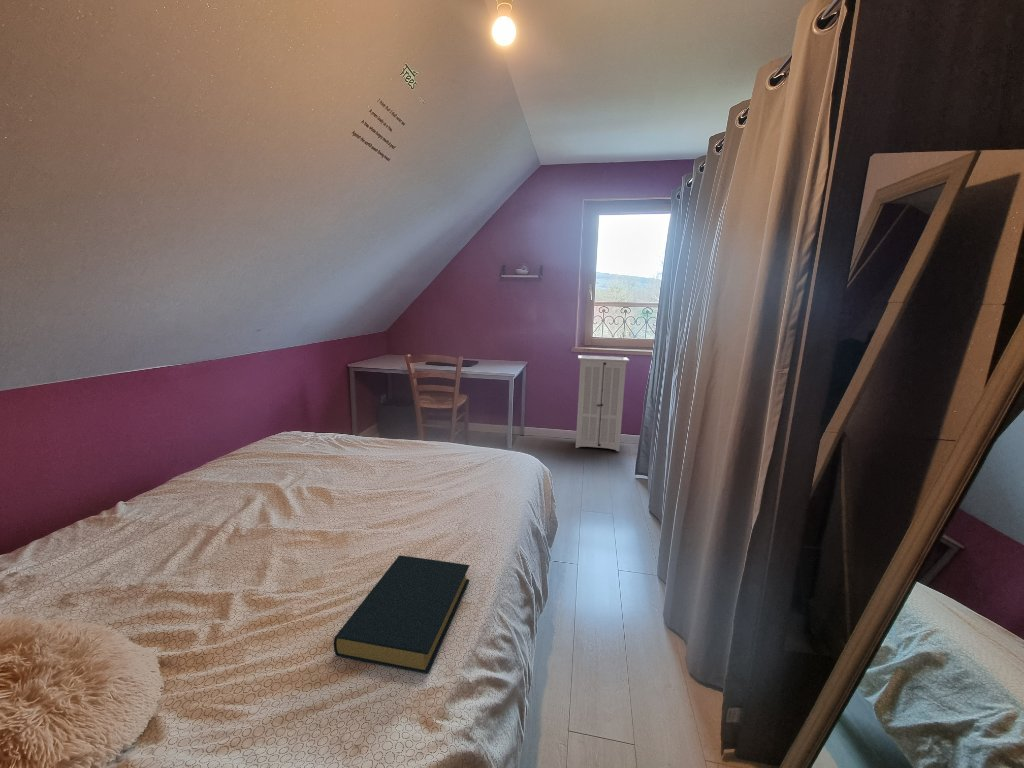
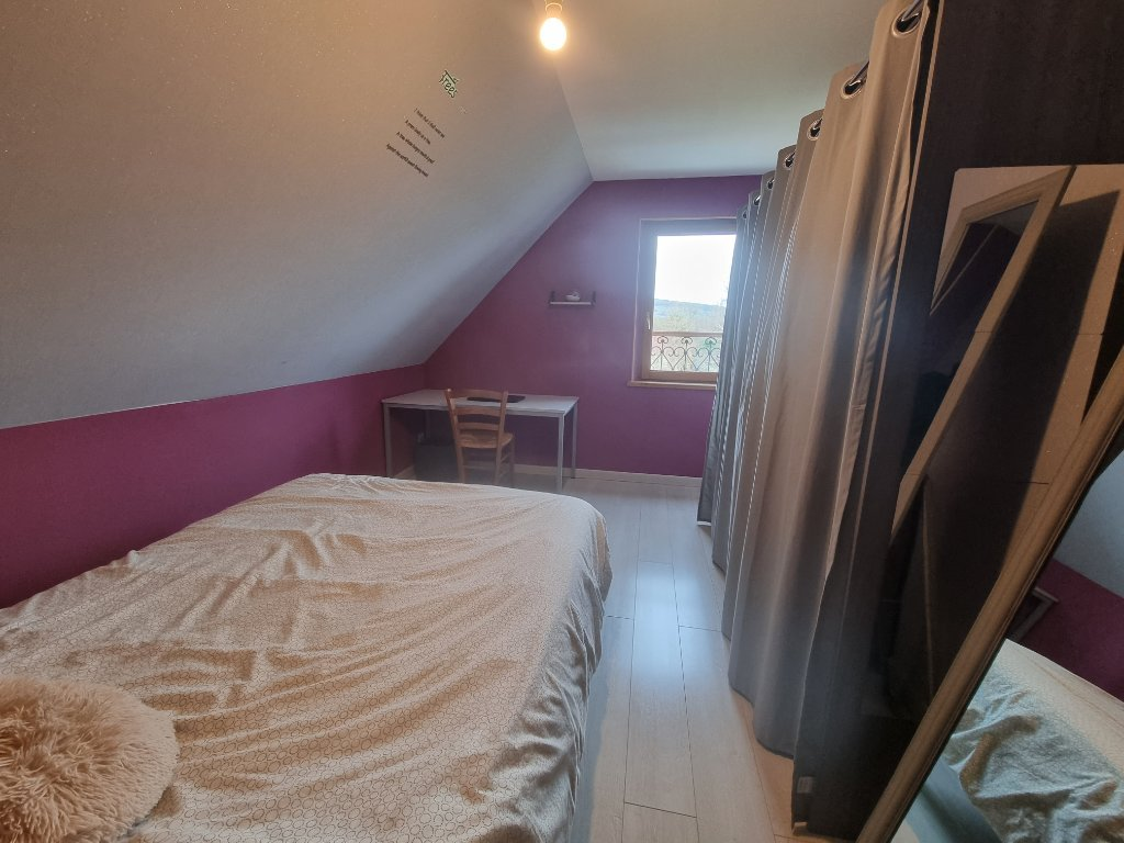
- storage cabinet [575,354,631,452]
- hardback book [333,554,471,675]
